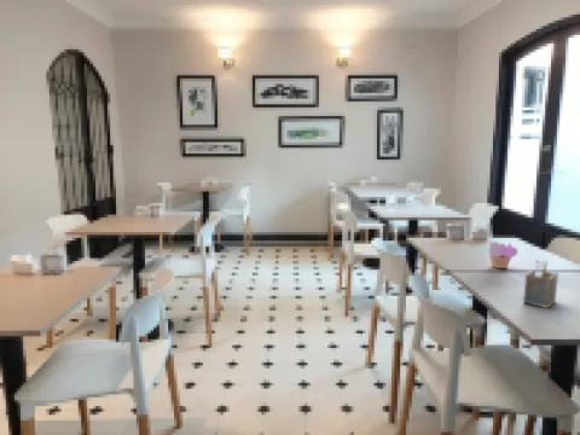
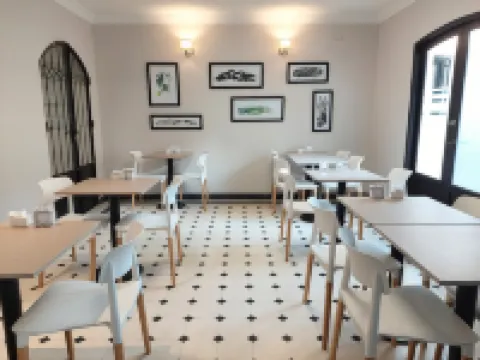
- succulent plant [487,240,518,269]
- napkin holder [522,260,559,309]
